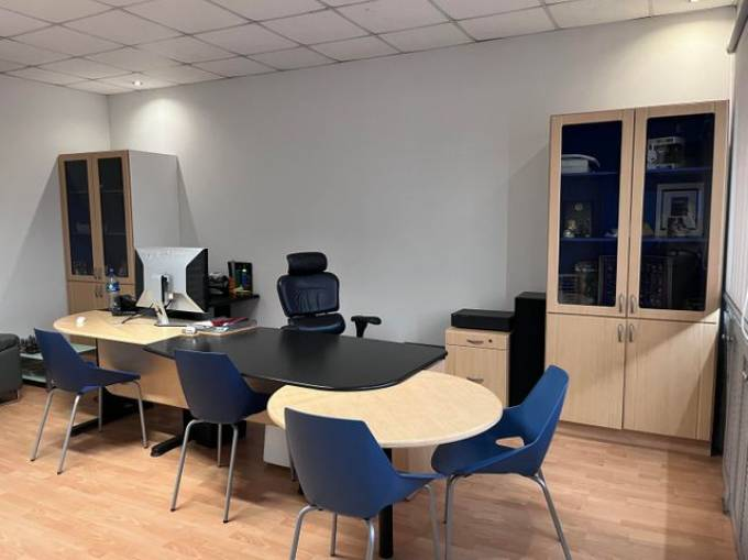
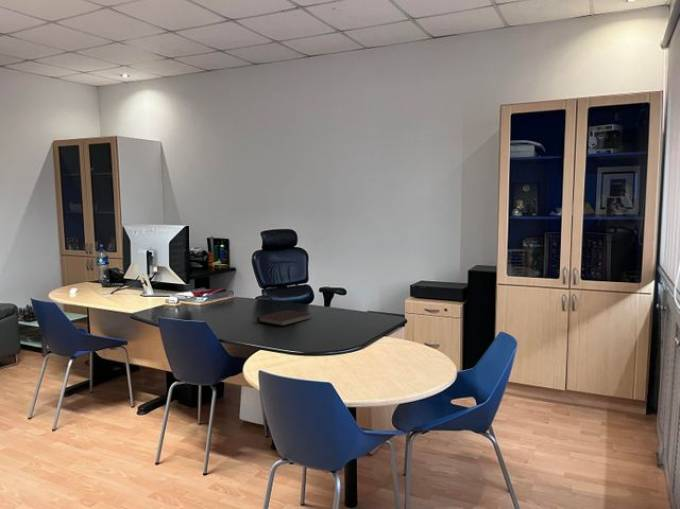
+ notebook [256,309,312,327]
